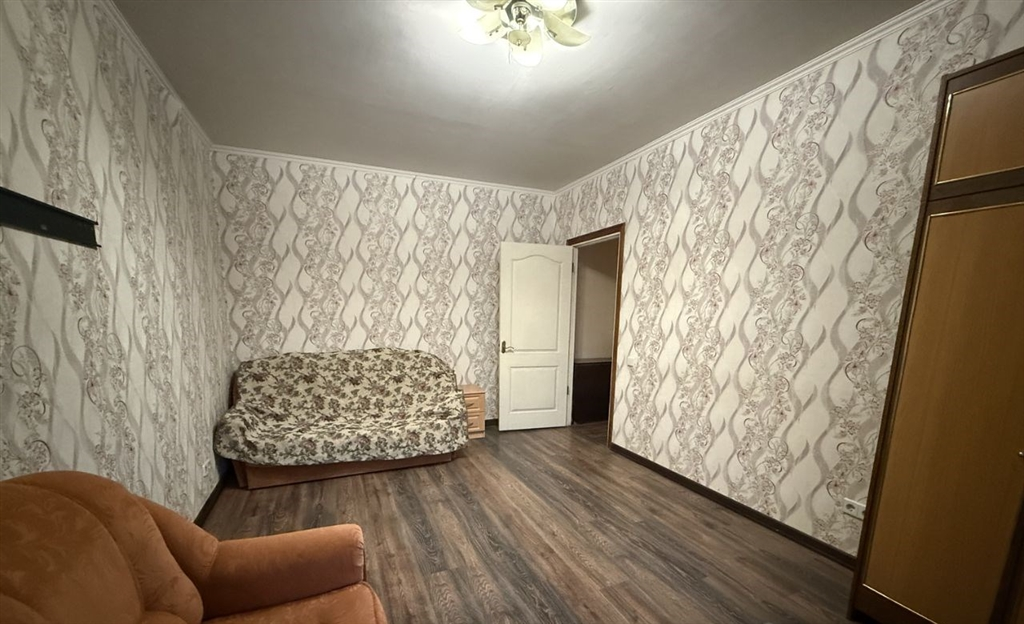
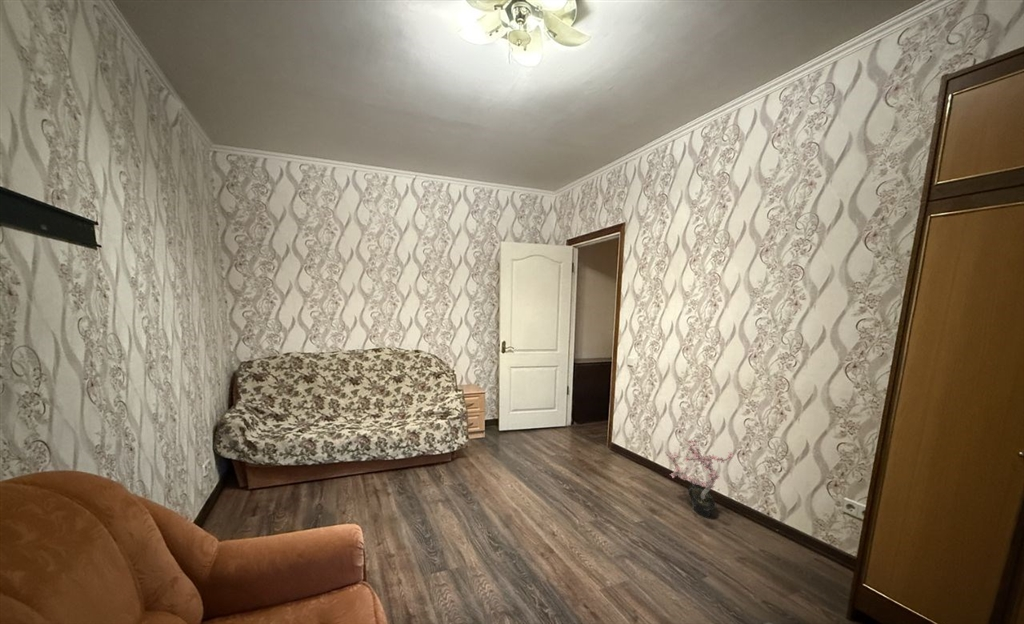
+ potted plant [664,438,734,518]
